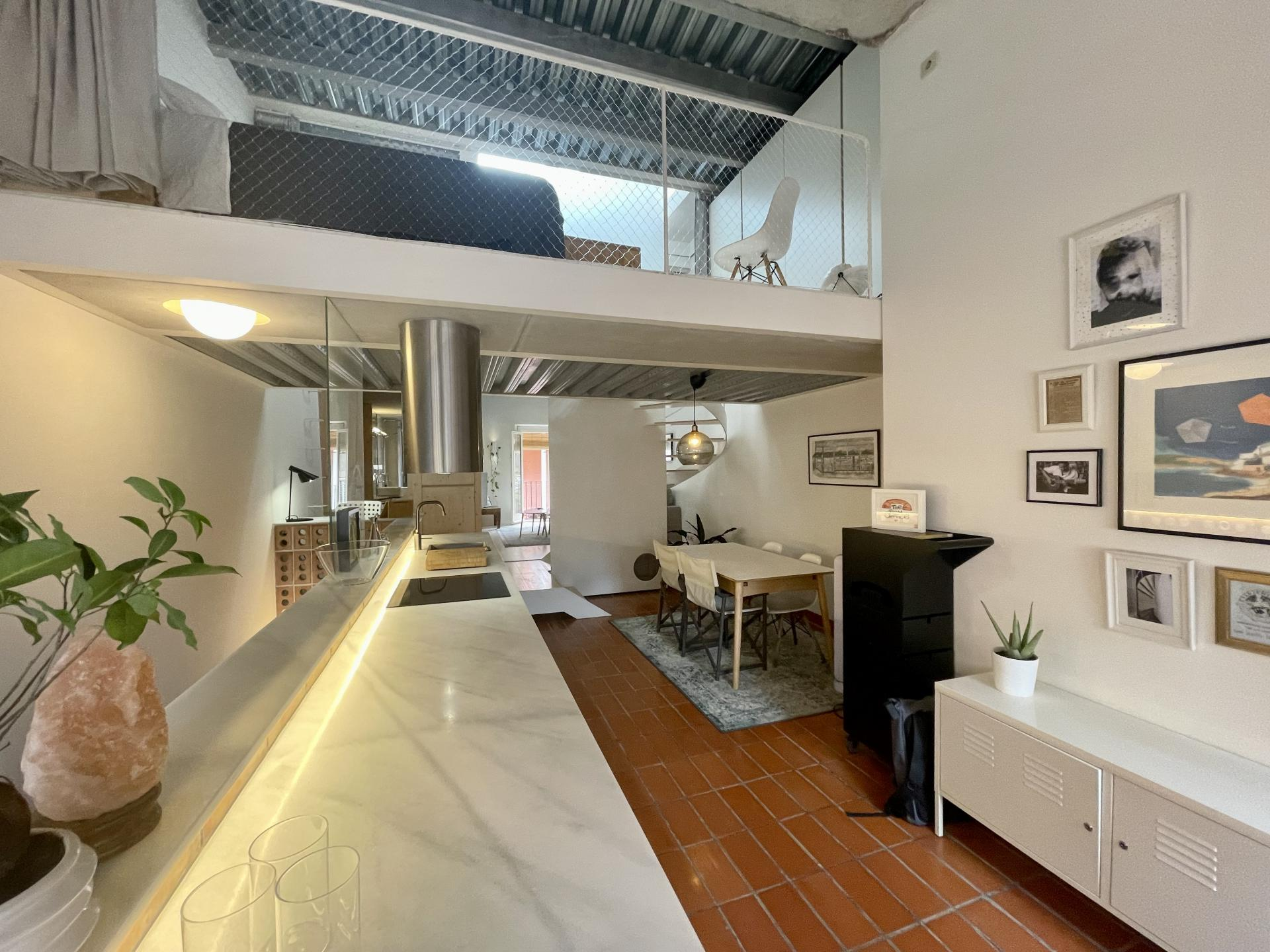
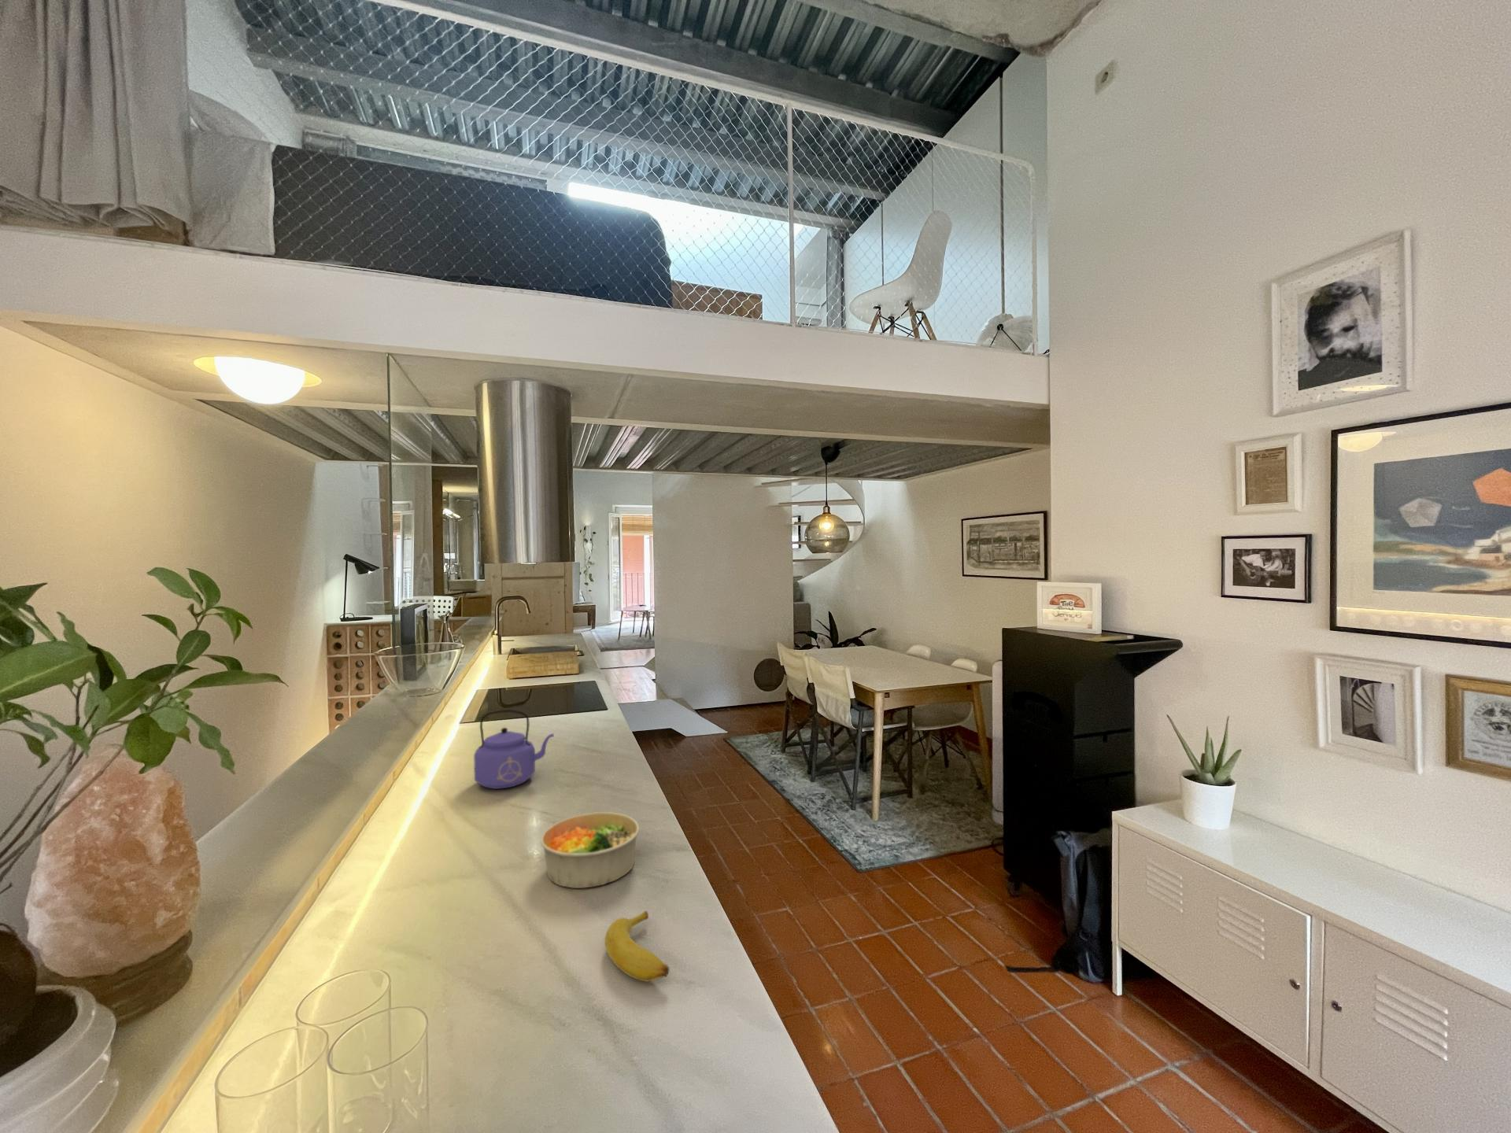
+ bowl [540,812,640,889]
+ kettle [474,709,554,790]
+ banana [604,910,671,983]
